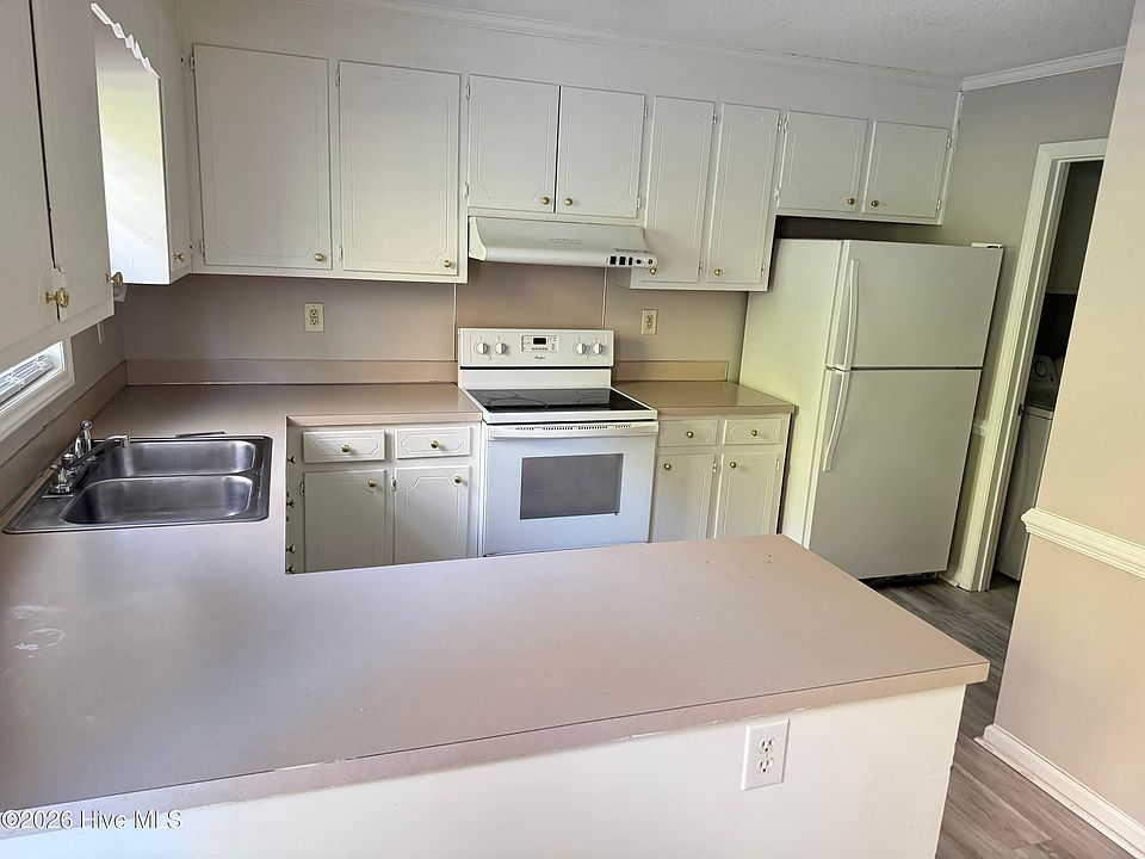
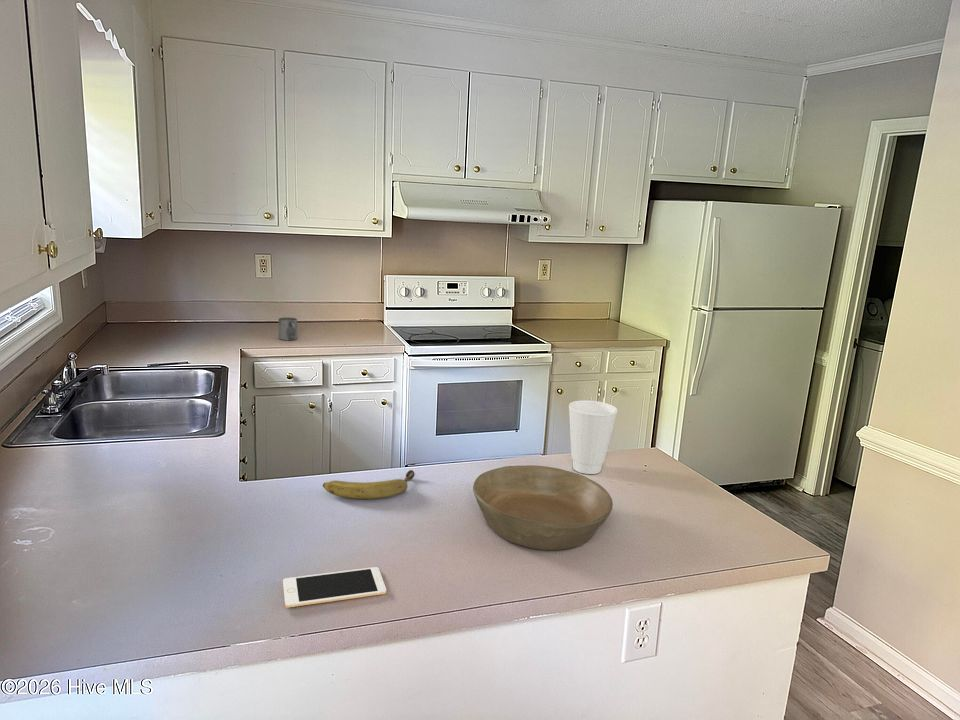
+ fruit [322,469,415,500]
+ mug [278,316,298,341]
+ cell phone [282,566,387,609]
+ cup [568,399,619,475]
+ bowl [472,464,614,551]
